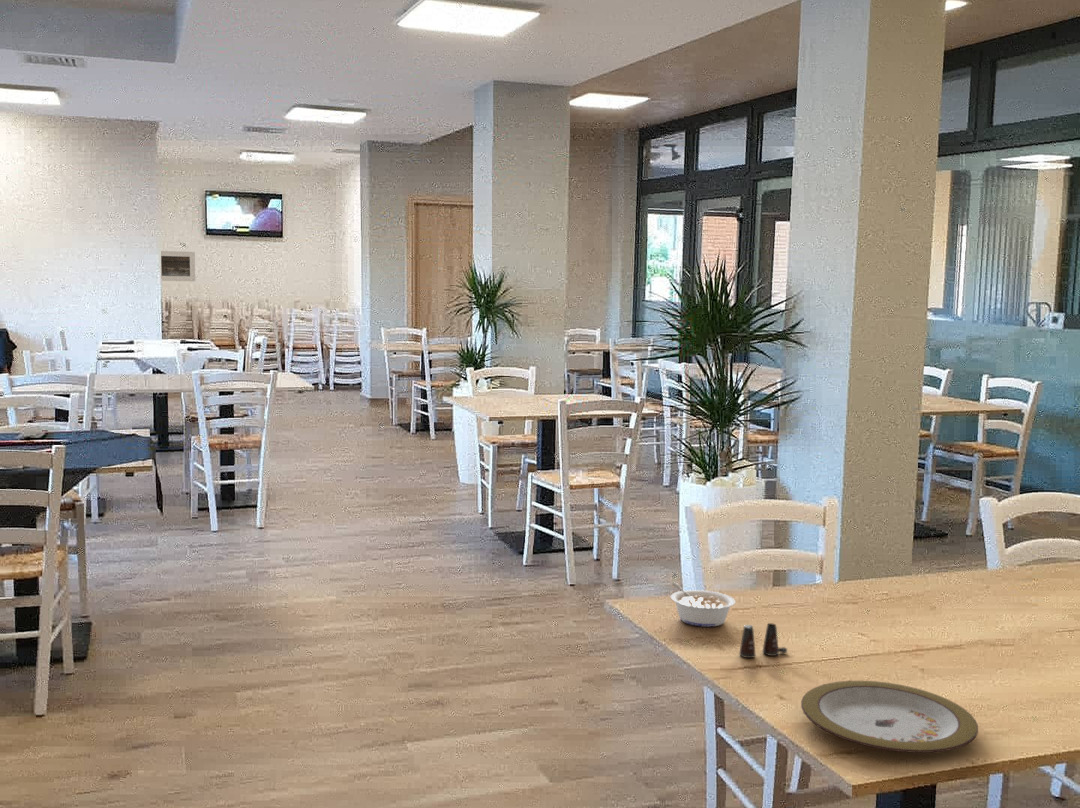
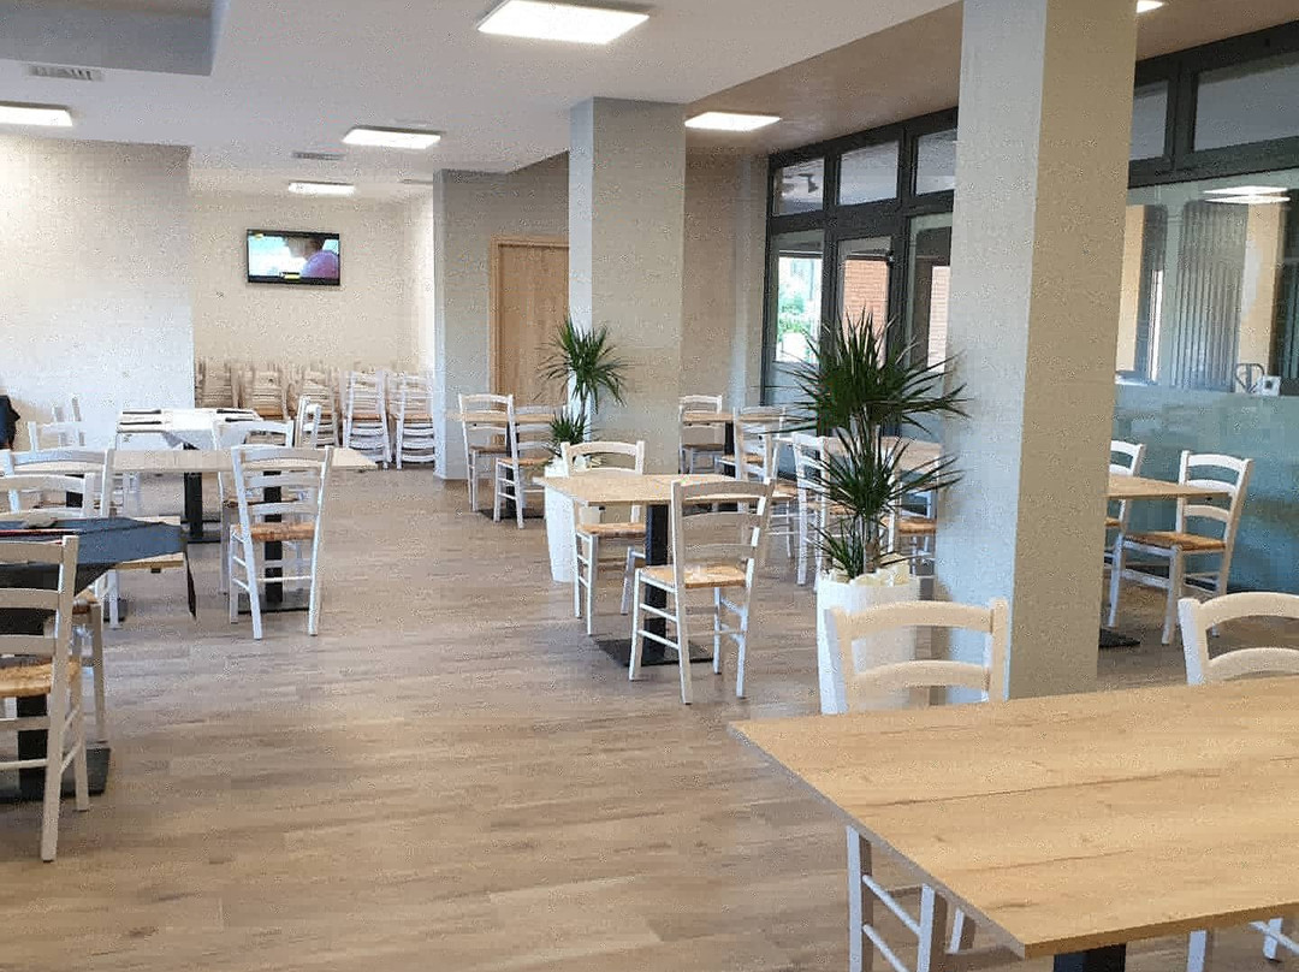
- plate [800,680,979,754]
- legume [670,582,736,628]
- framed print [160,250,196,282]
- salt shaker [738,622,788,659]
